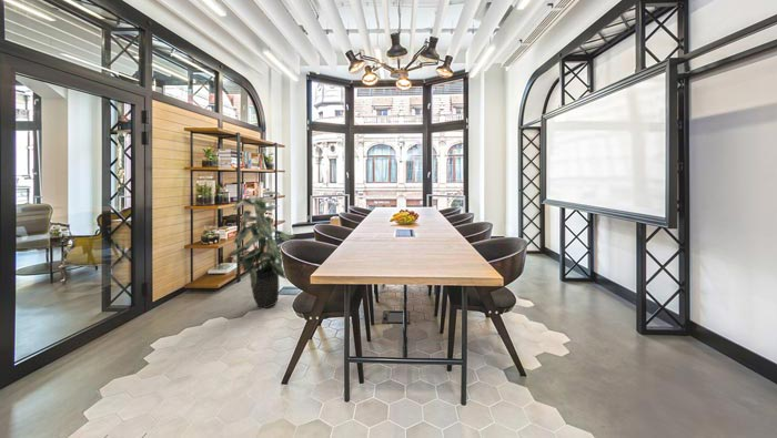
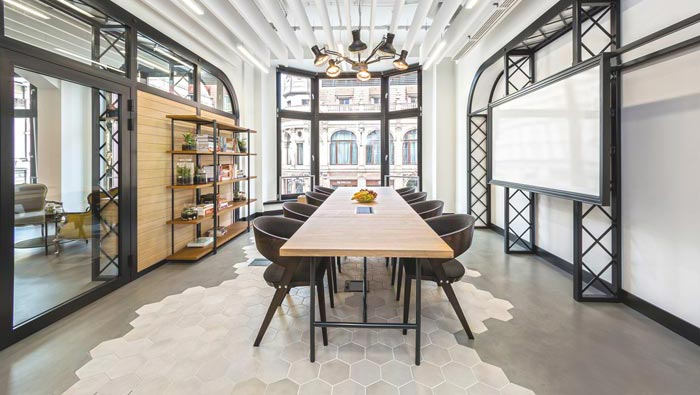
- indoor plant [226,191,296,309]
